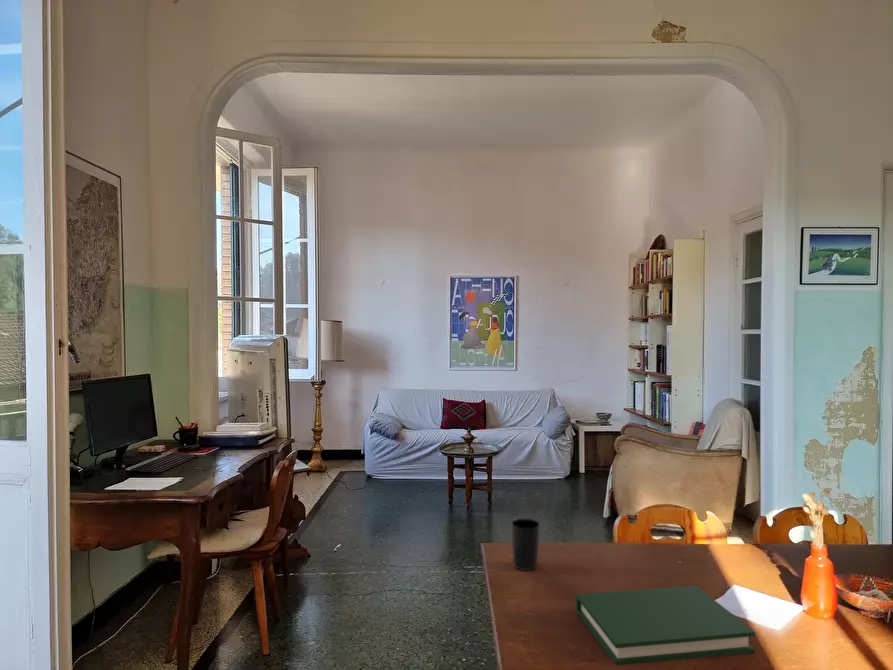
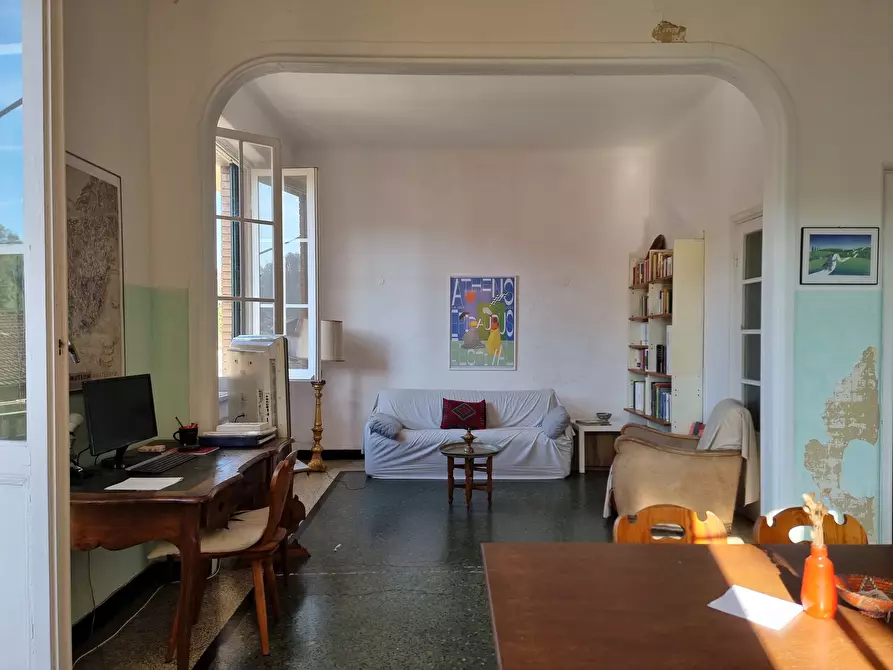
- cup [510,518,541,572]
- hardback book [575,585,756,666]
